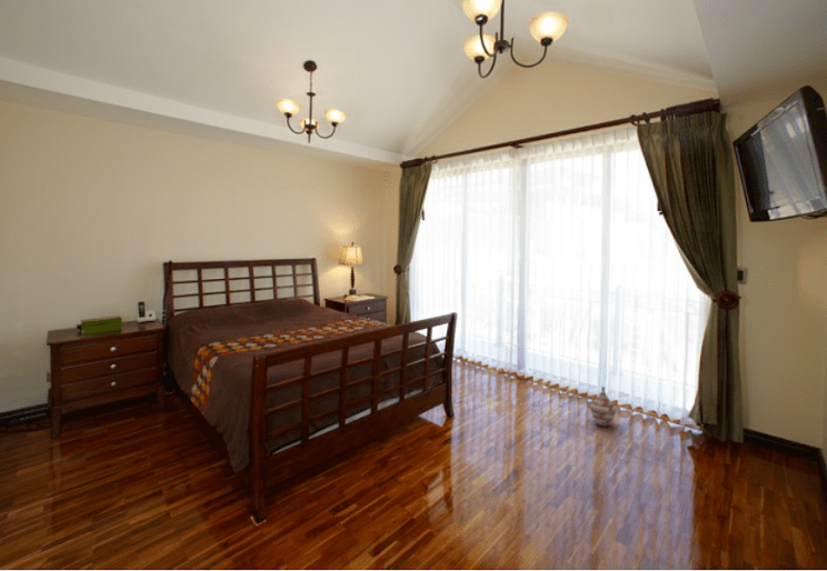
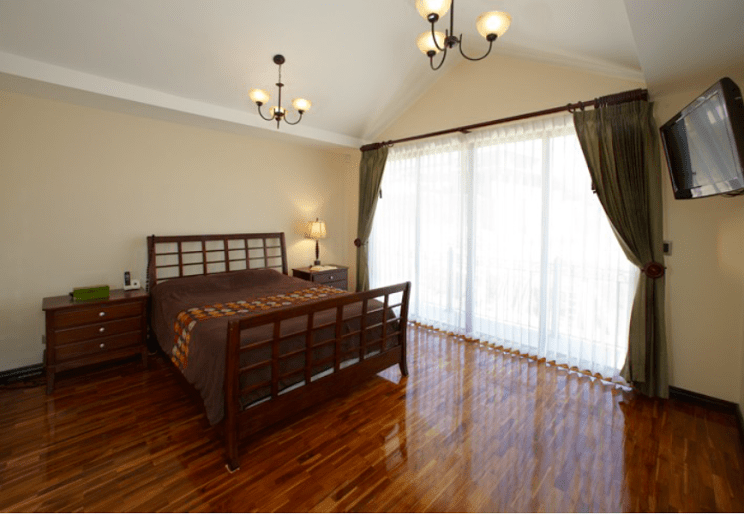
- woven basket [588,385,618,427]
